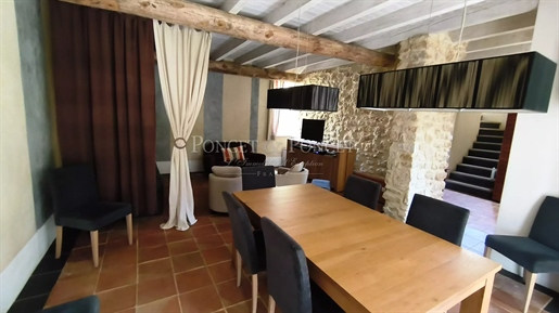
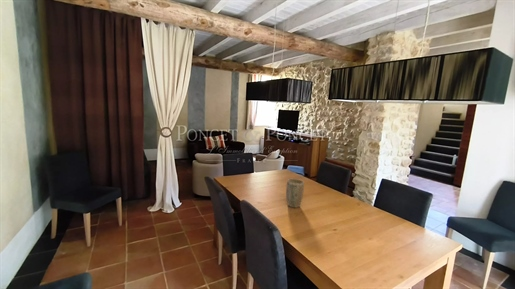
+ plant pot [285,178,305,209]
